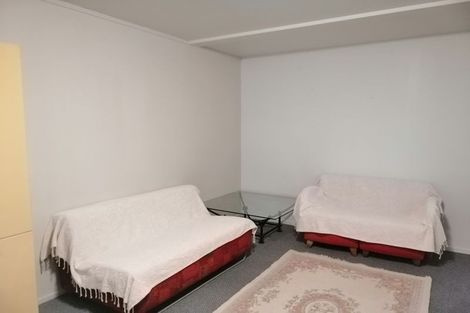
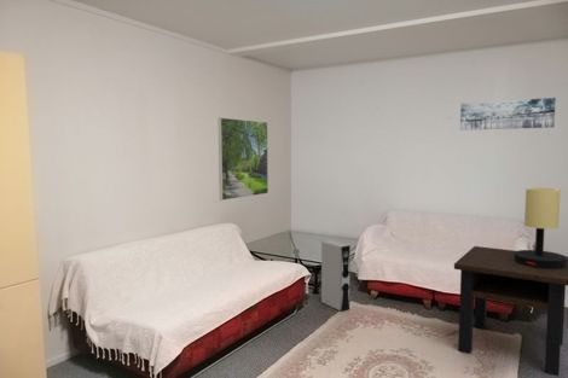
+ side table [453,245,568,377]
+ wall art [459,97,557,132]
+ speaker [320,239,352,313]
+ table lamp [514,187,568,269]
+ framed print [218,116,269,202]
